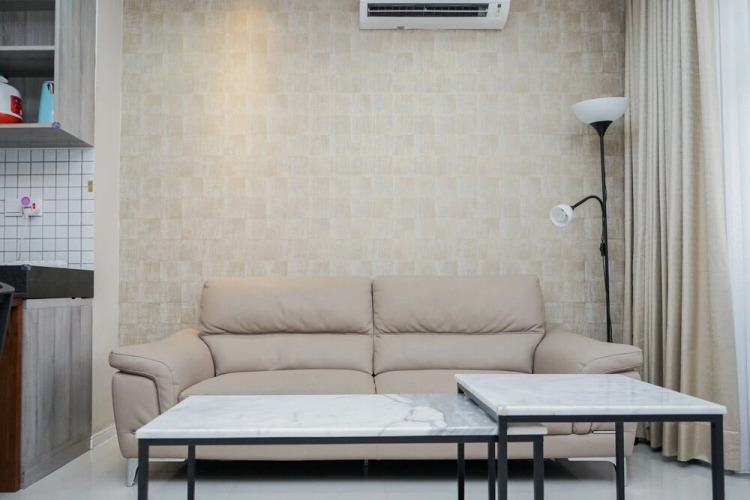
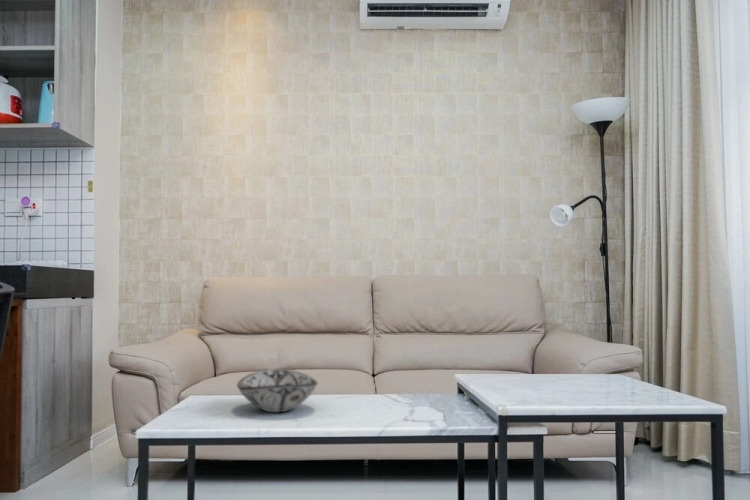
+ decorative bowl [236,368,319,413]
